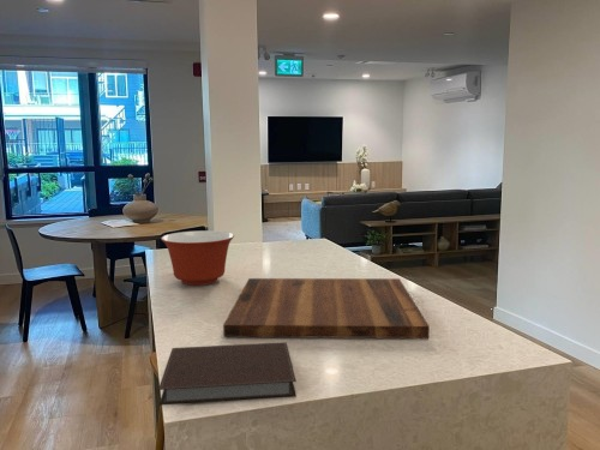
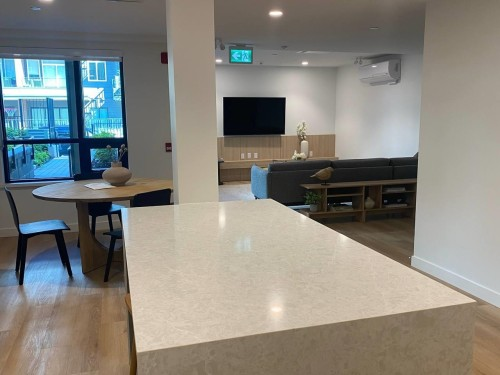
- mixing bowl [160,229,235,287]
- notebook [157,341,298,407]
- cutting board [222,277,431,340]
